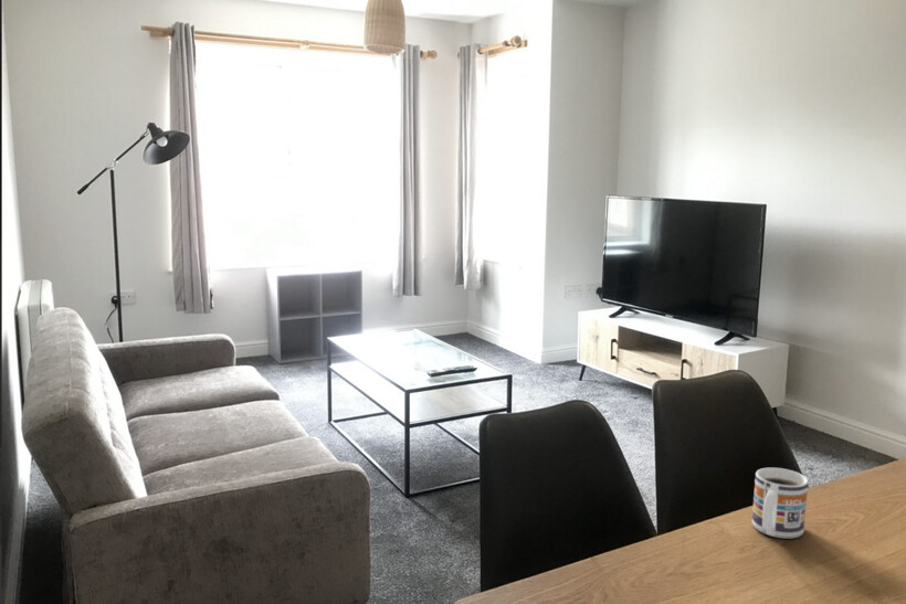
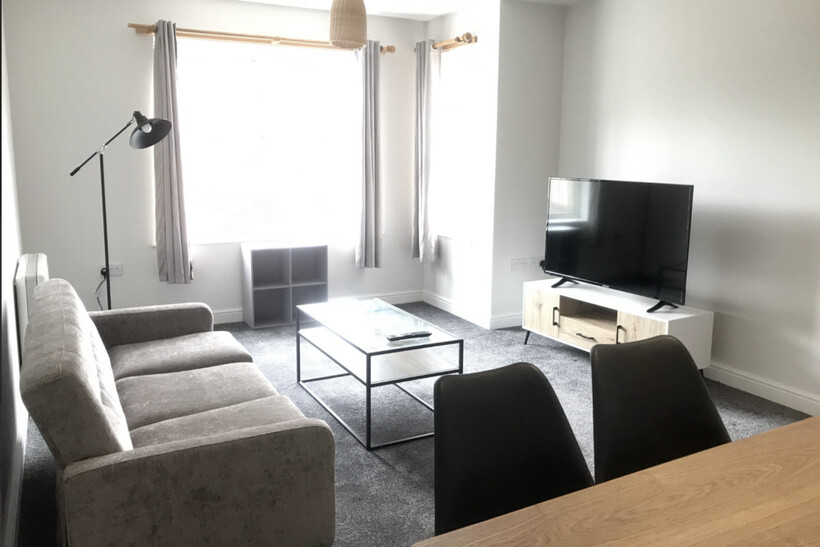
- mug [751,467,809,539]
